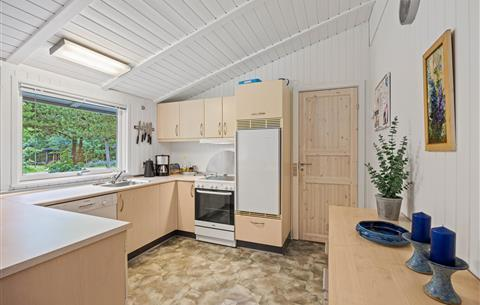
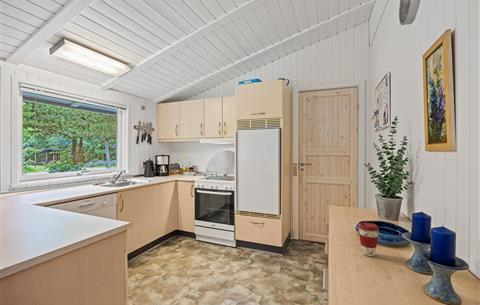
+ coffee cup [357,222,380,257]
